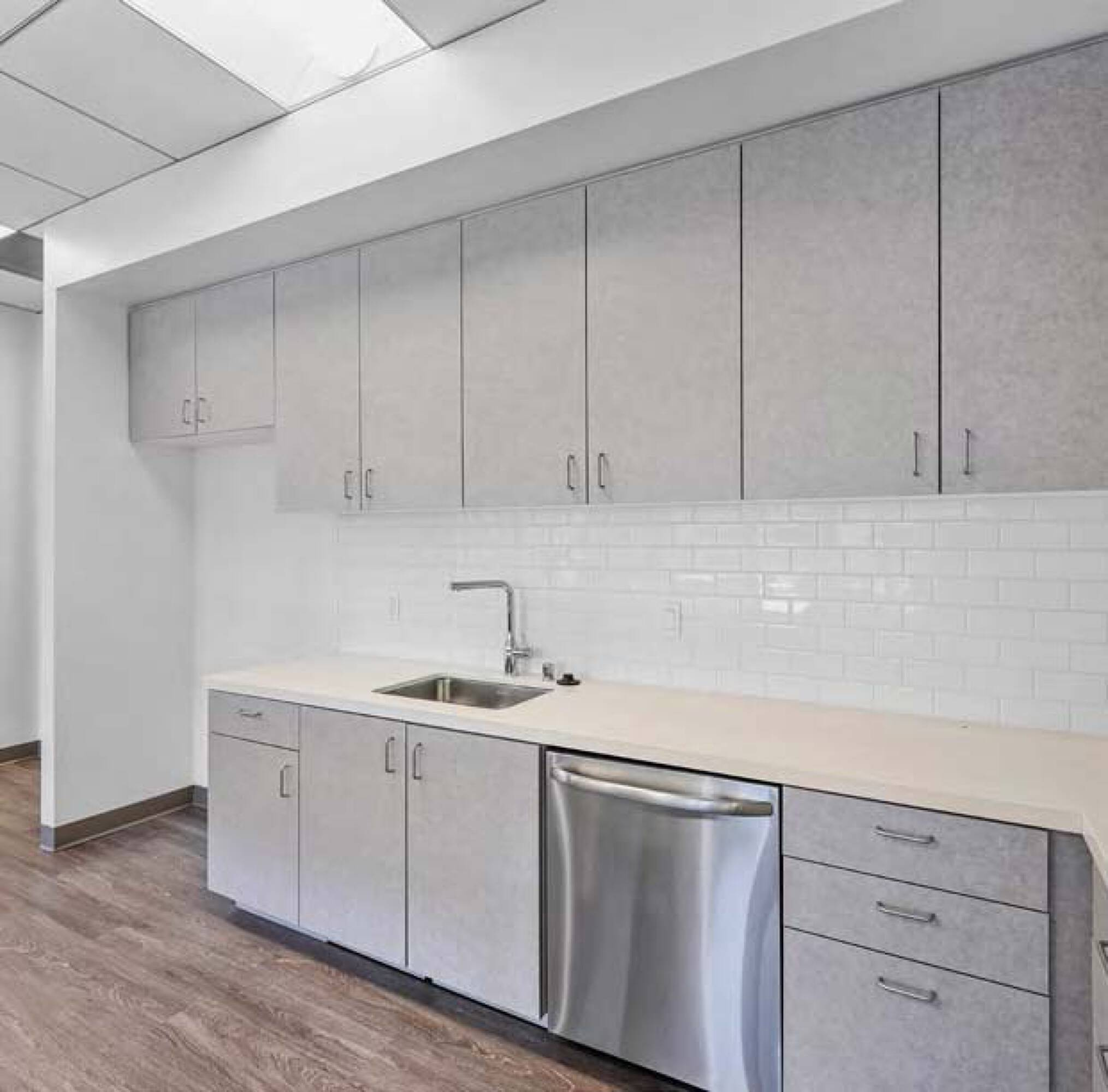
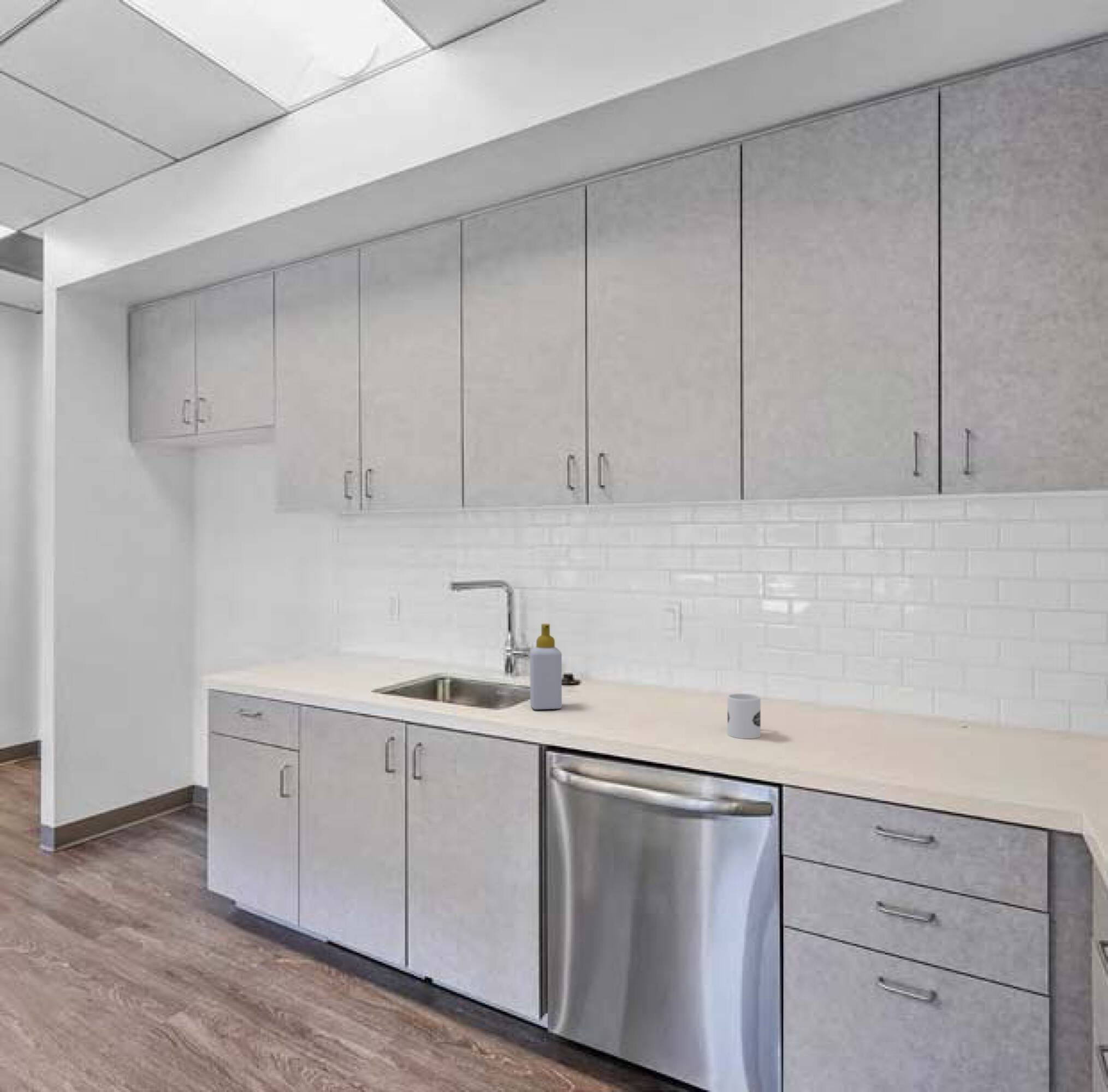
+ soap bottle [529,623,562,710]
+ mug [727,693,761,739]
